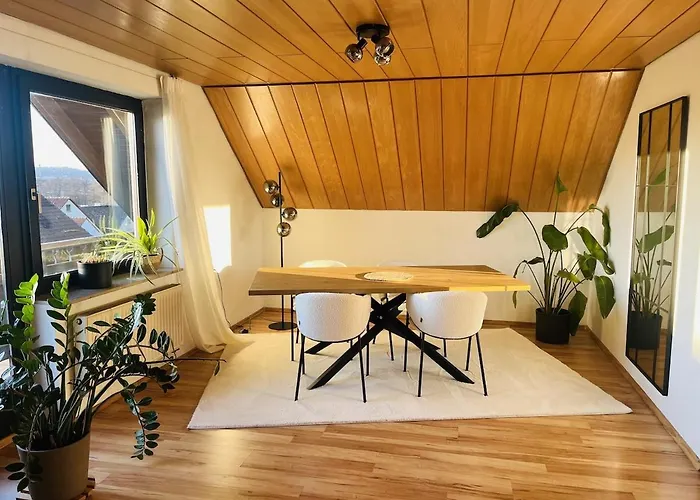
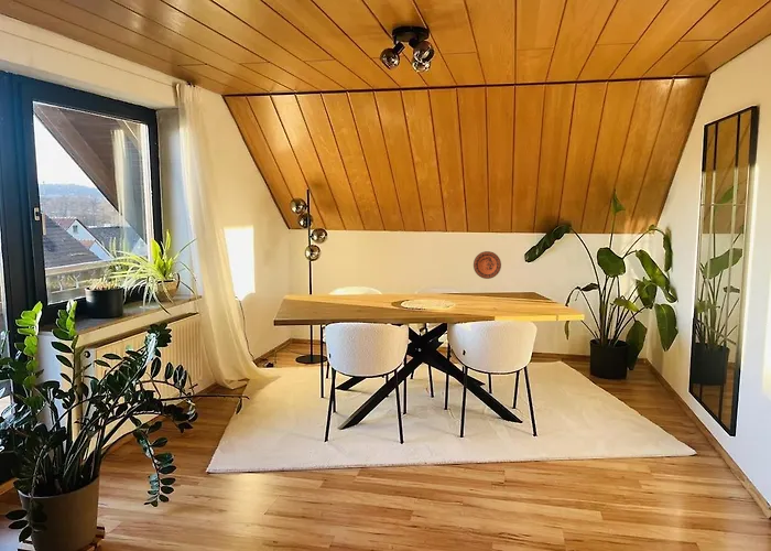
+ decorative plate [473,250,502,280]
